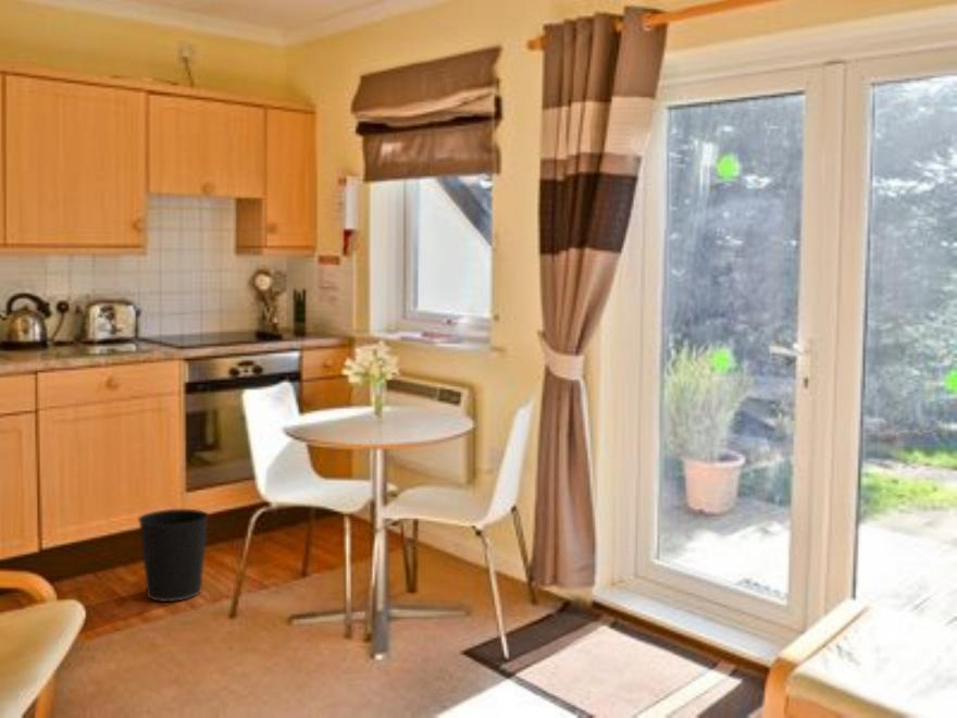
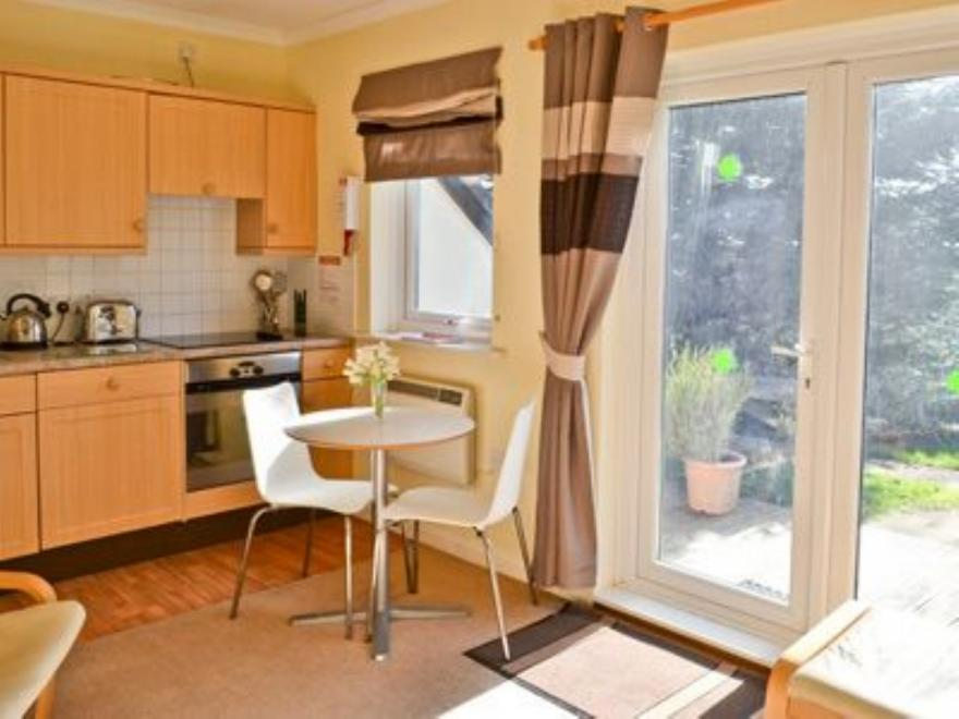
- wastebasket [137,508,210,603]
